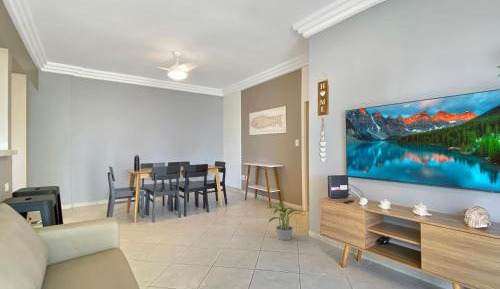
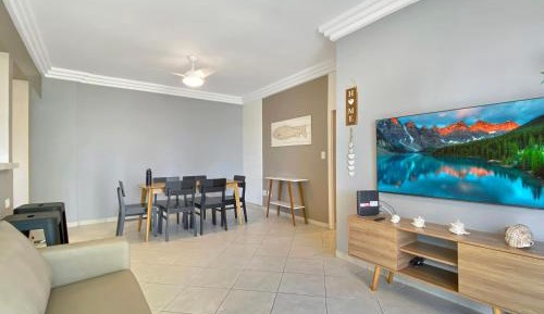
- potted plant [265,202,305,241]
